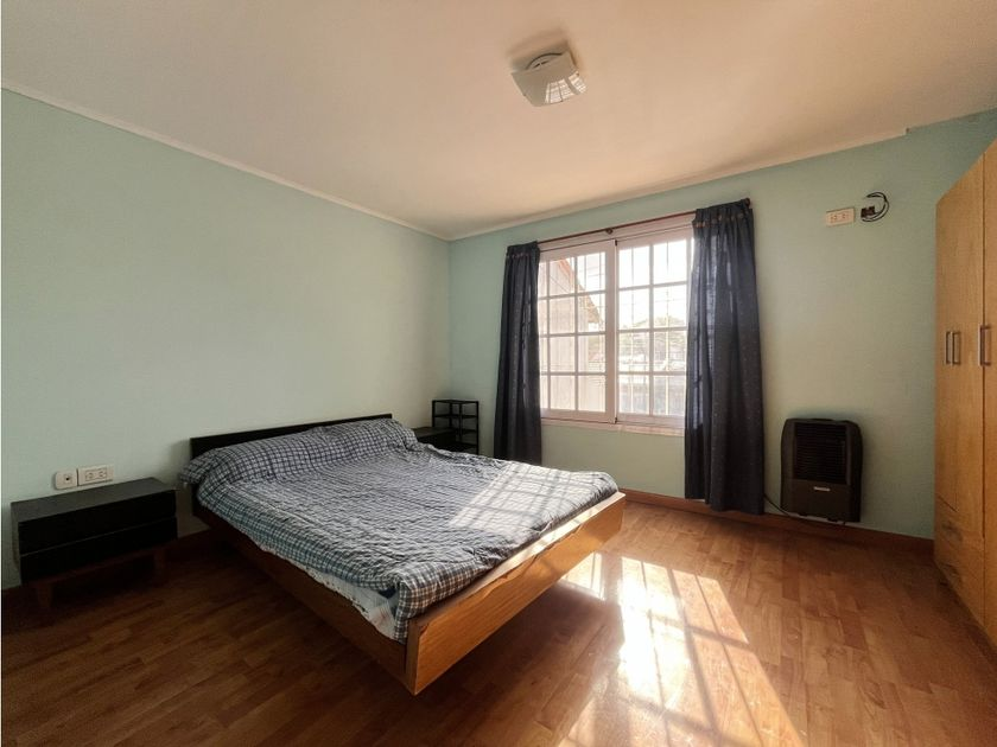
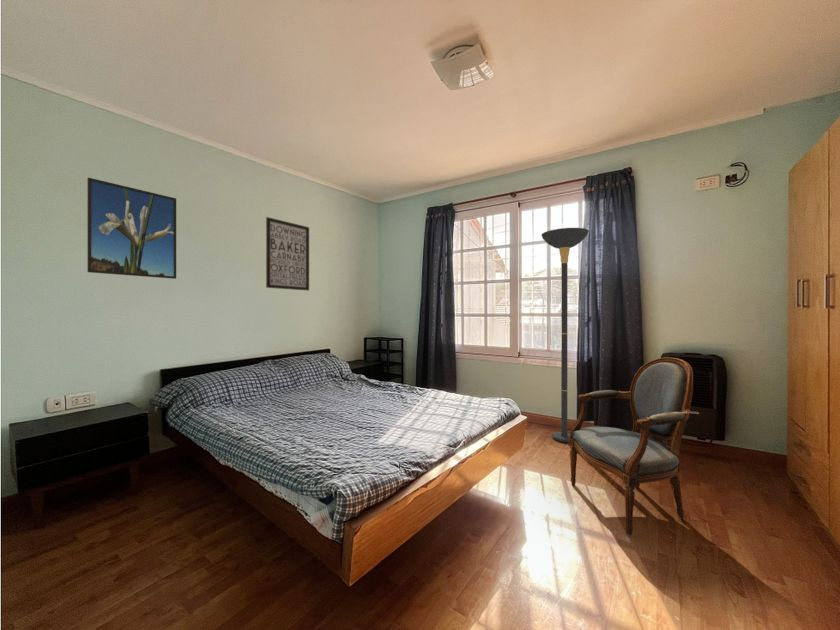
+ floor lamp [540,227,590,443]
+ wall art [265,216,310,292]
+ armchair [568,357,694,536]
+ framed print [86,177,177,280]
